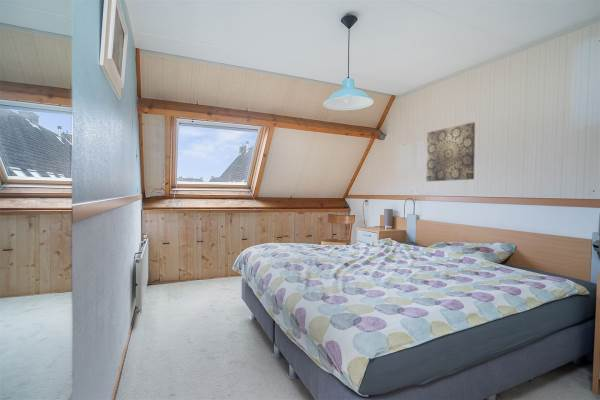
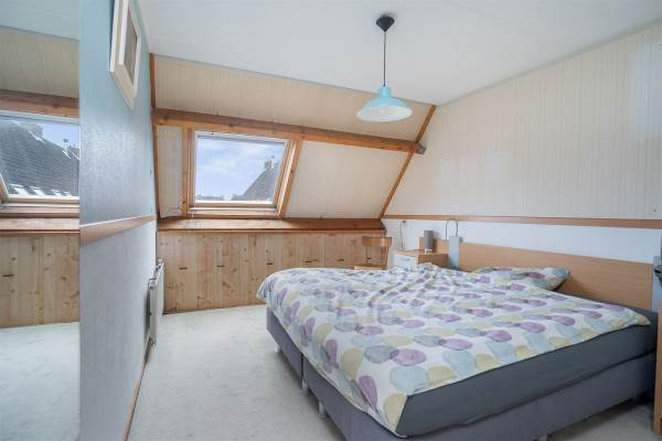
- wall art [425,121,476,182]
